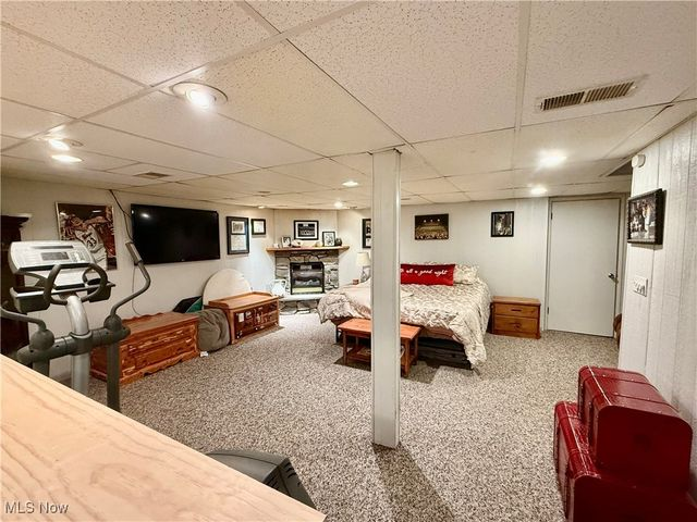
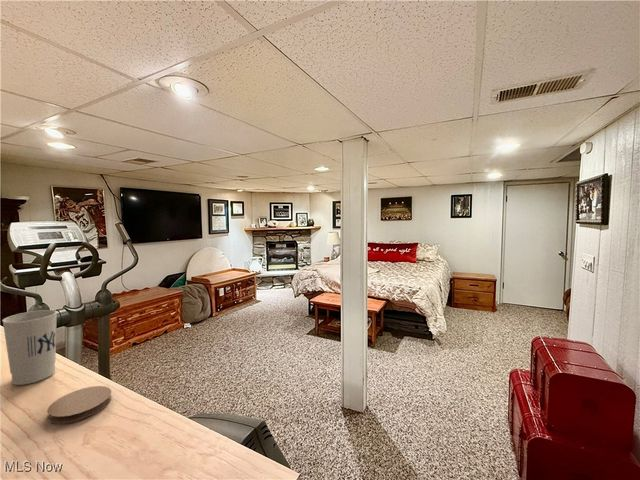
+ coaster [46,385,112,425]
+ cup [1,309,58,386]
